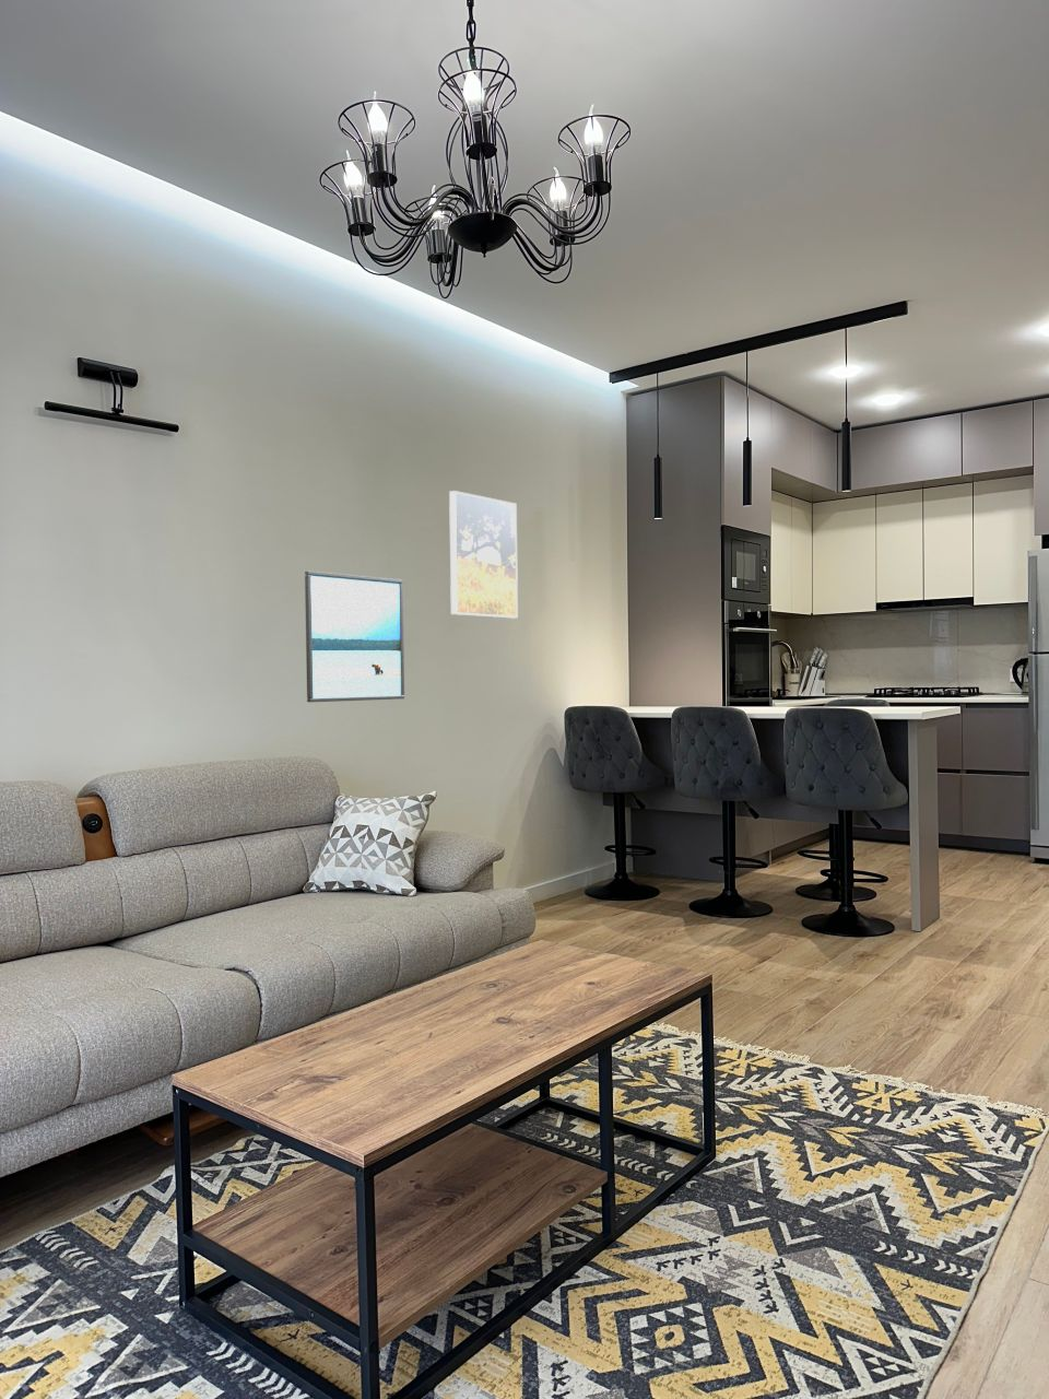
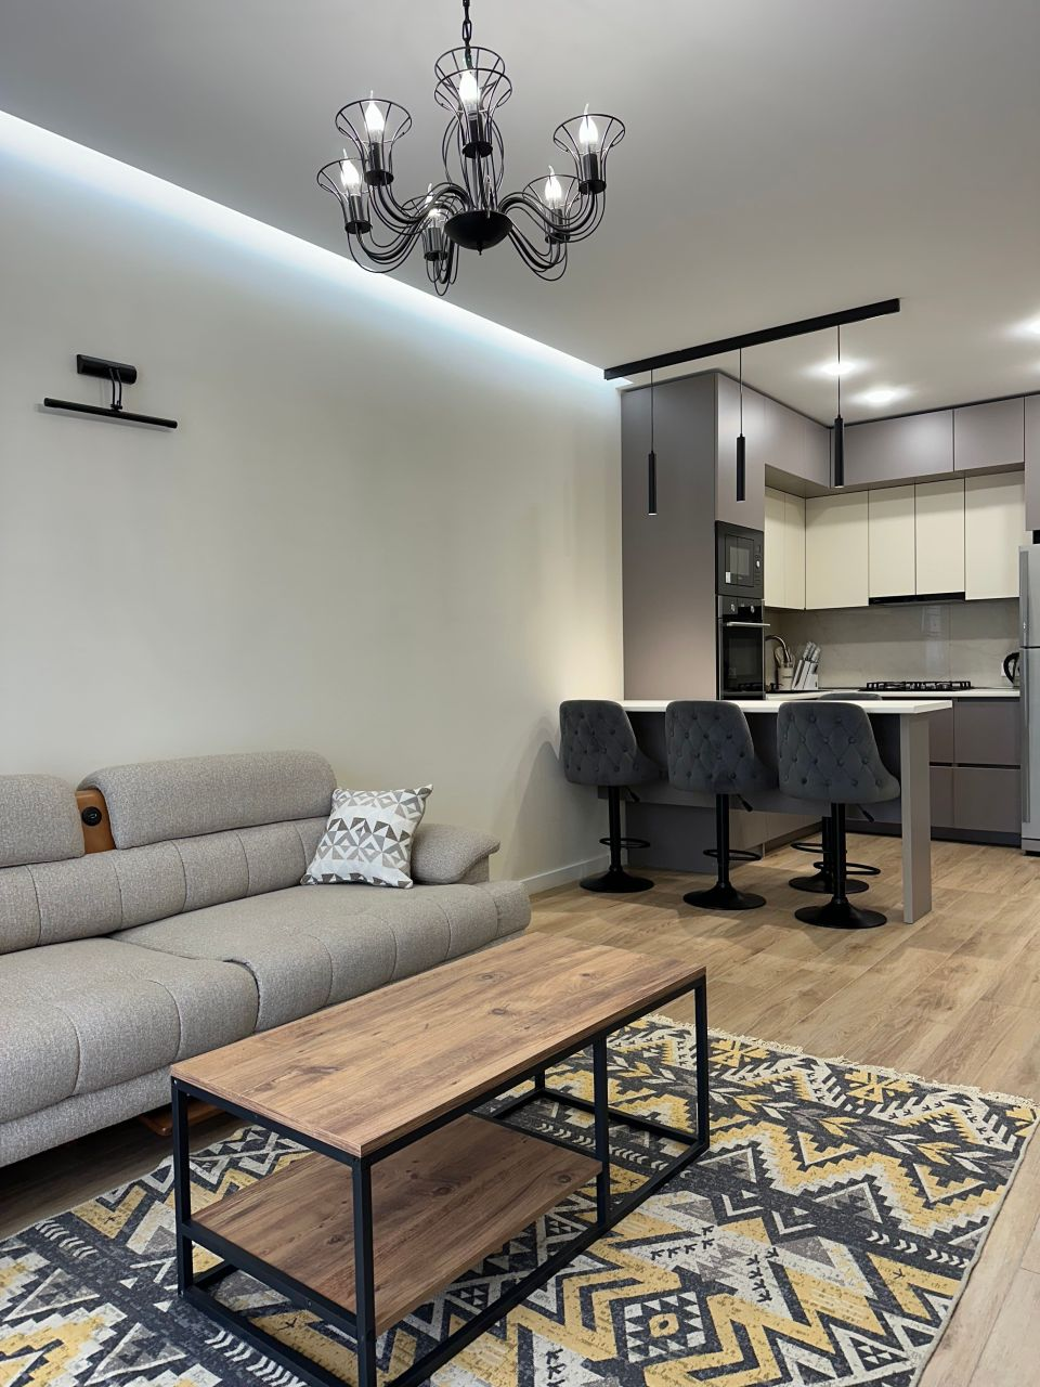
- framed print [448,490,519,619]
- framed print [304,570,405,703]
